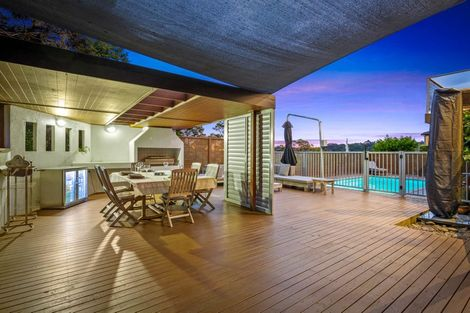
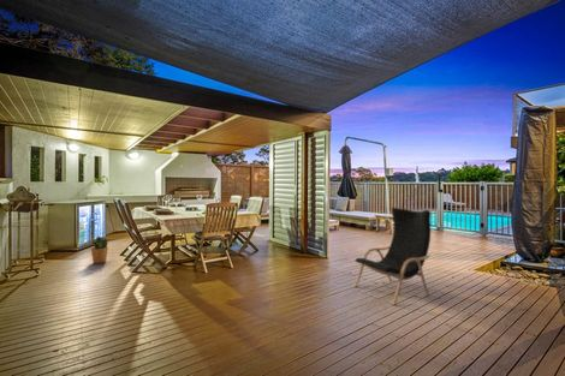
+ lounge chair [352,207,432,306]
+ potted plant [87,234,111,264]
